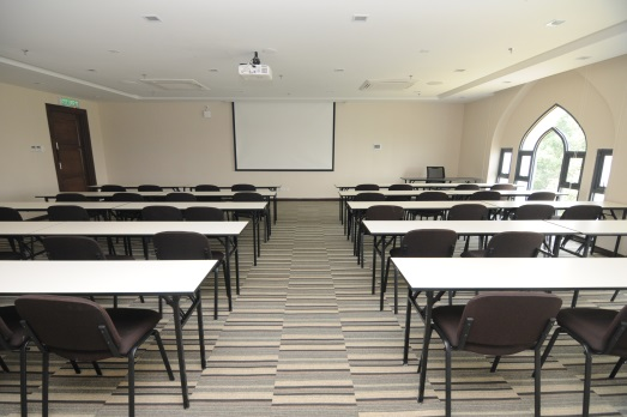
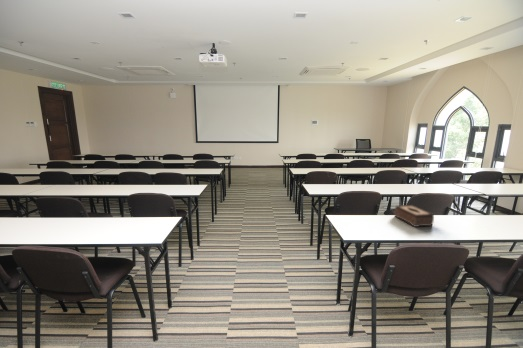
+ tissue box [394,204,435,228]
